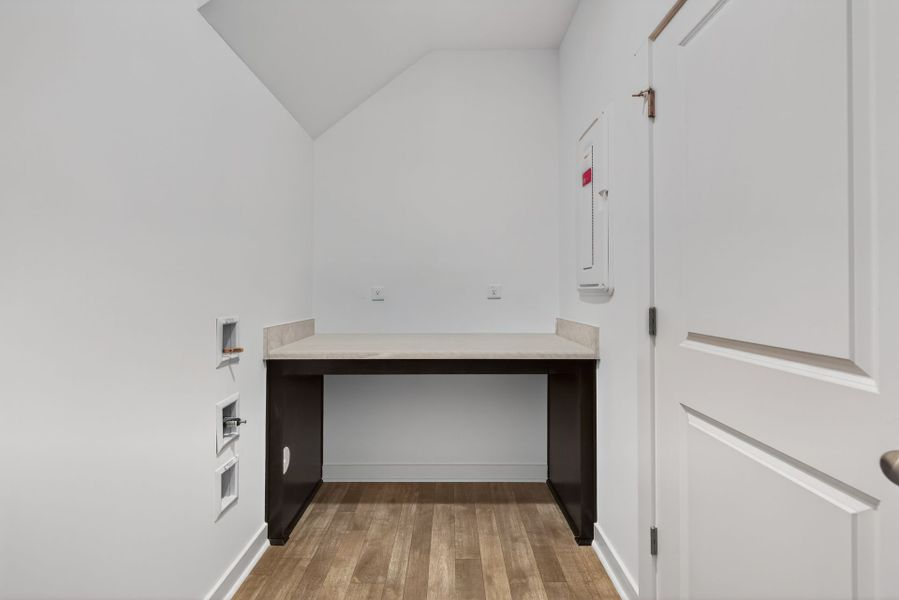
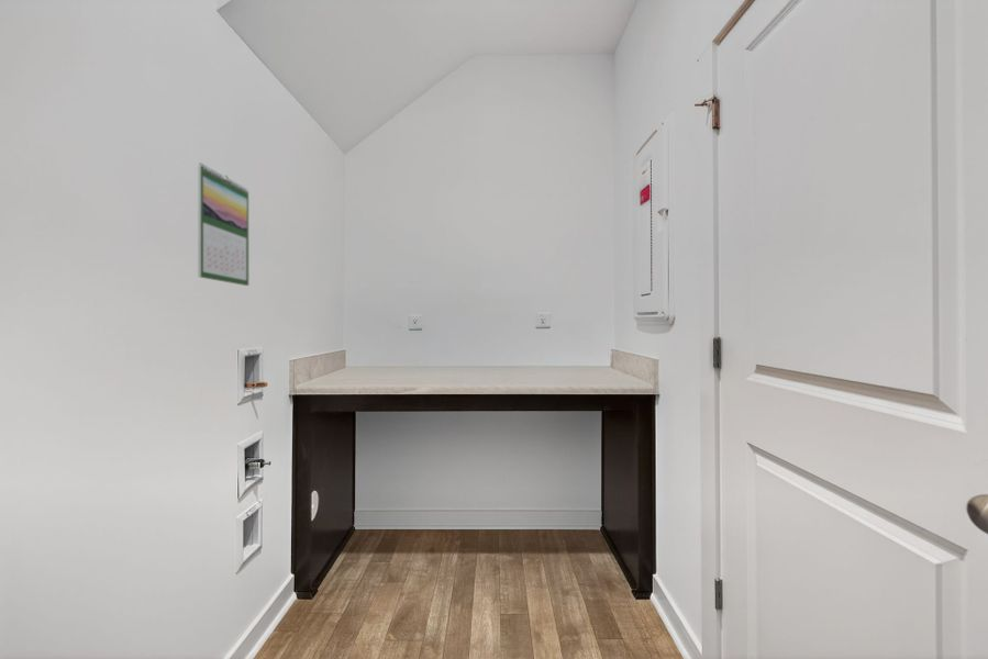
+ calendar [197,161,249,287]
